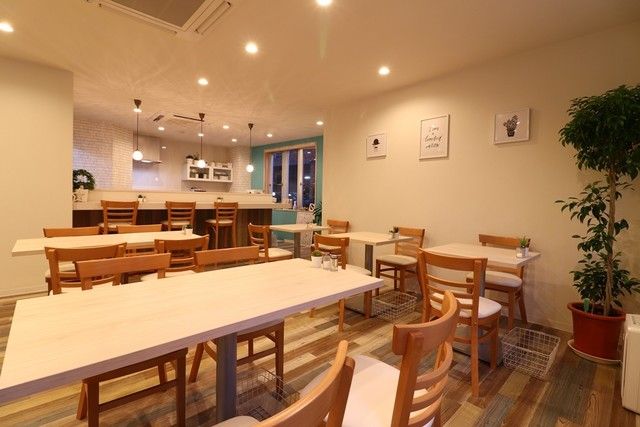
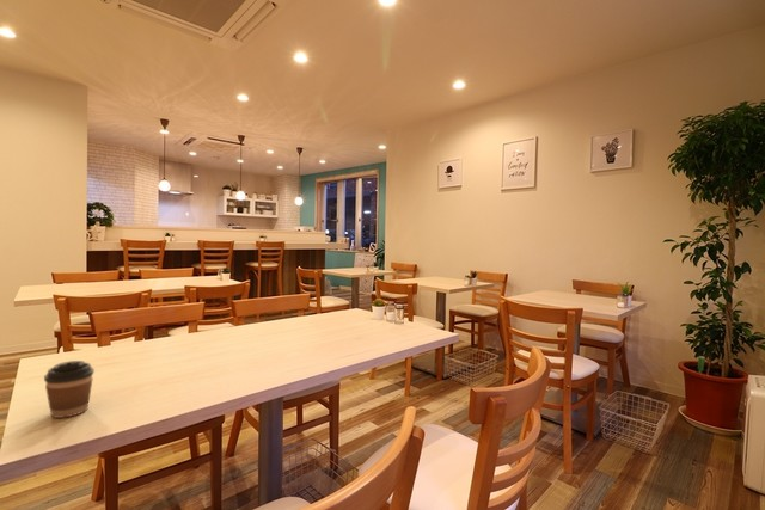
+ coffee cup [43,360,96,419]
